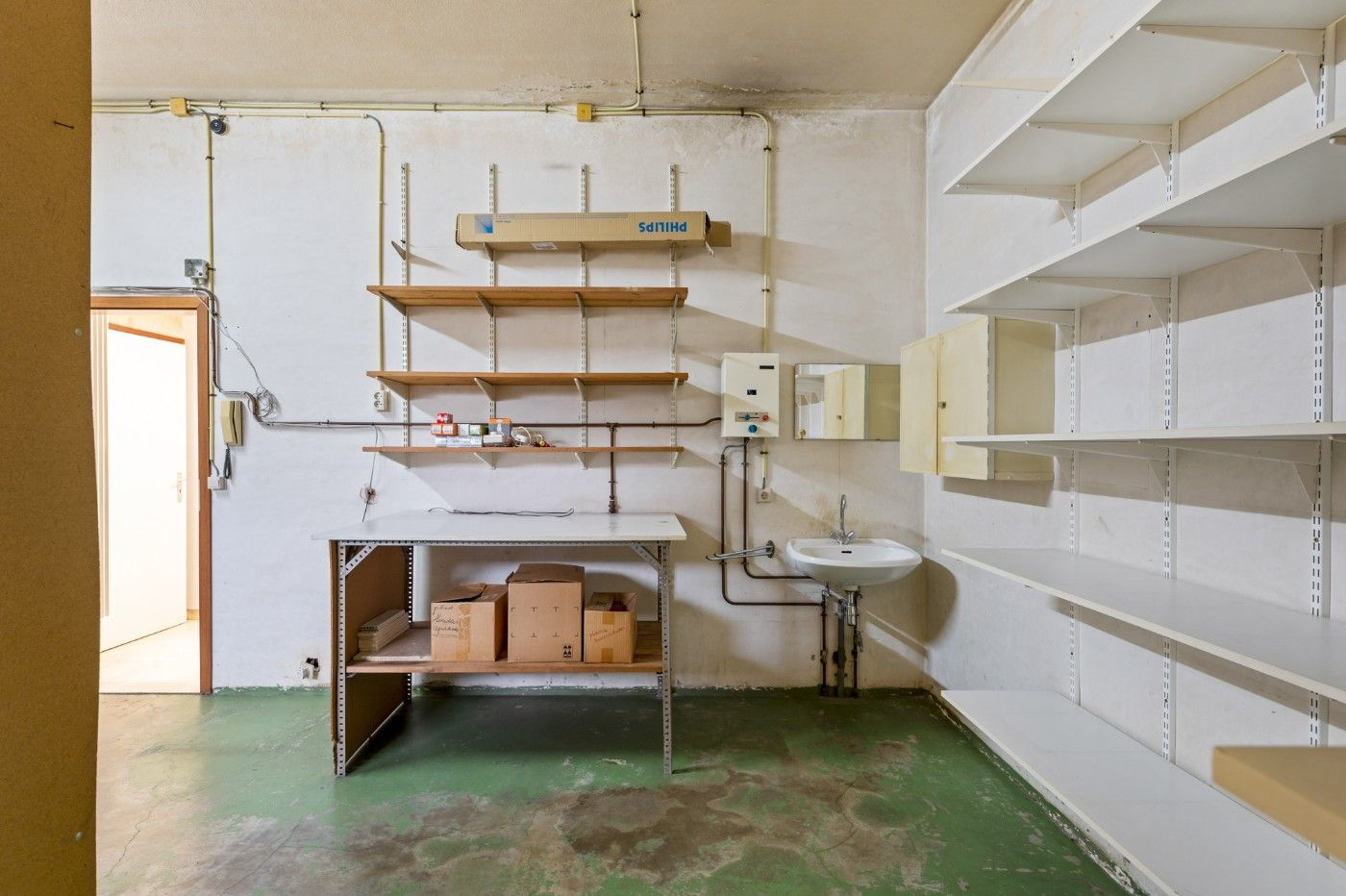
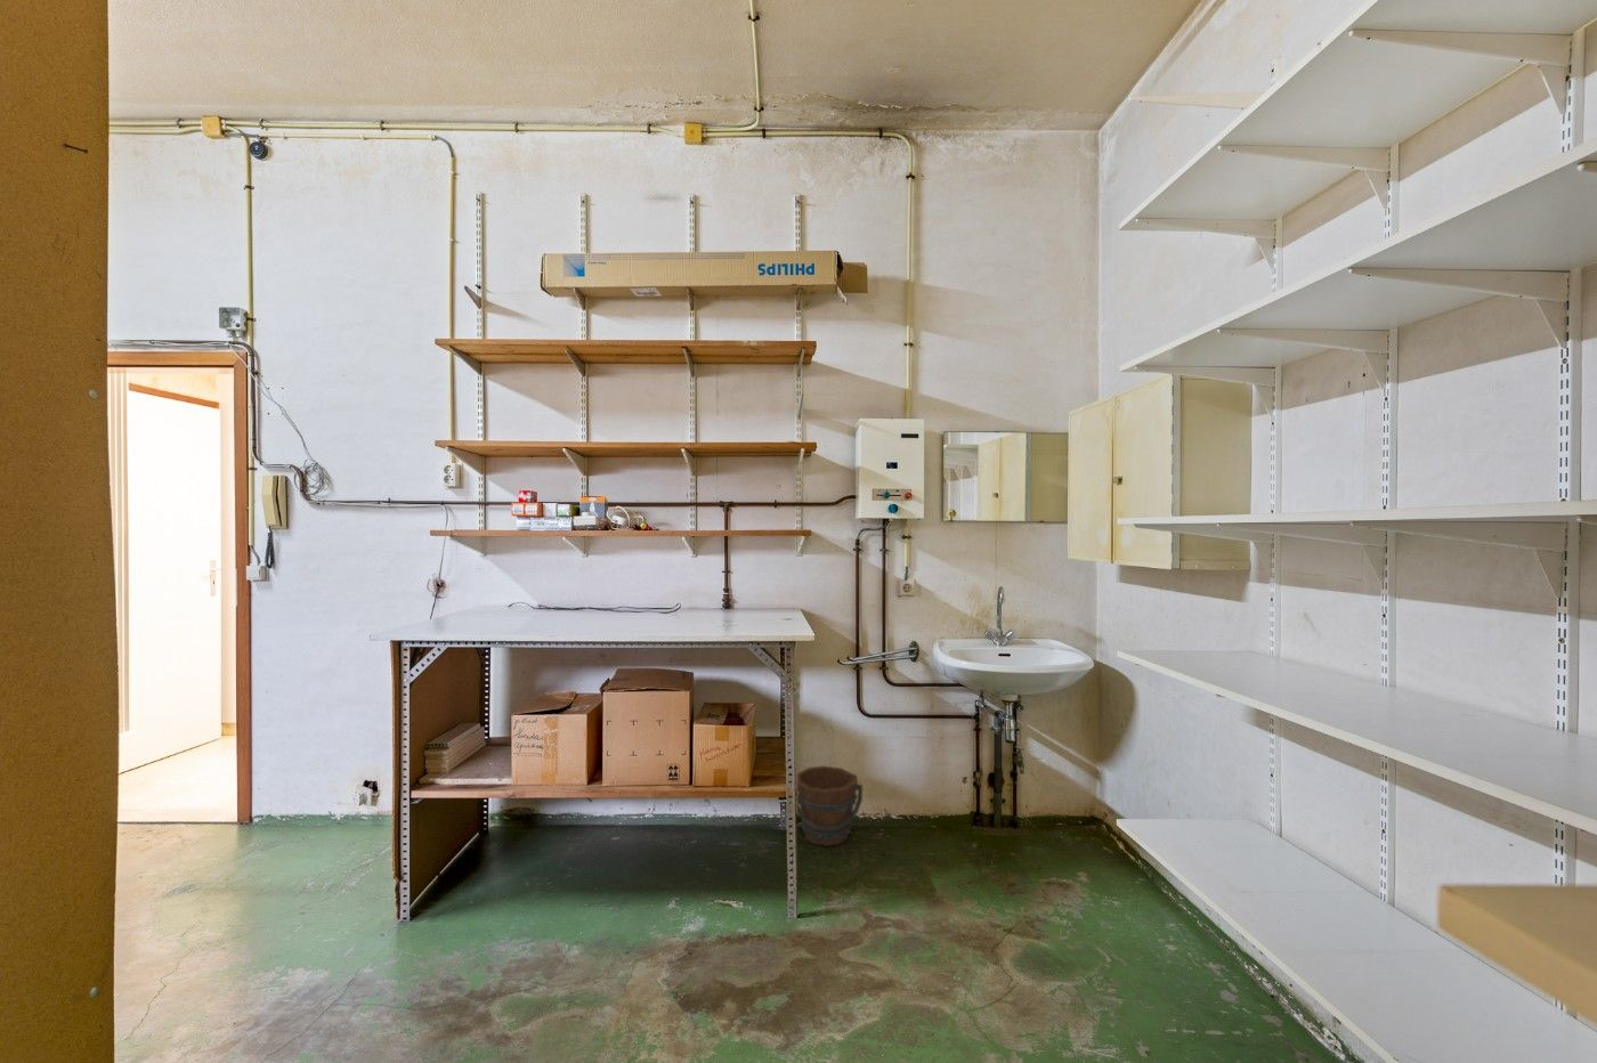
+ bucket [796,764,864,847]
